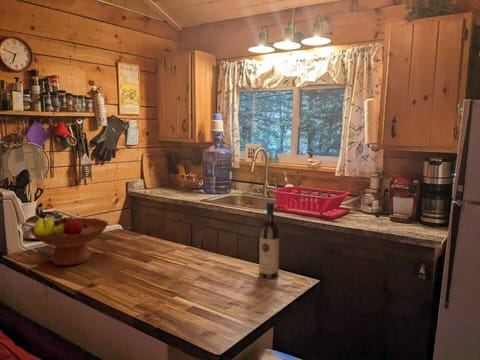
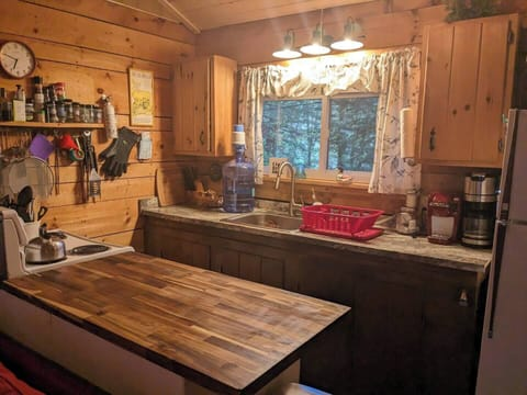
- fruit bowl [28,213,109,266]
- wine bottle [258,201,280,280]
